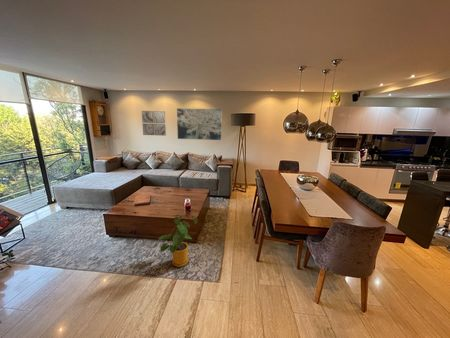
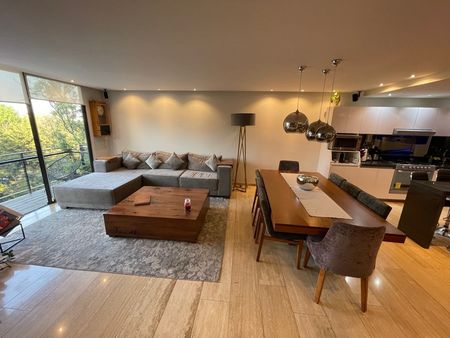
- wall art [141,110,167,137]
- house plant [158,215,199,268]
- wall art [176,107,223,141]
